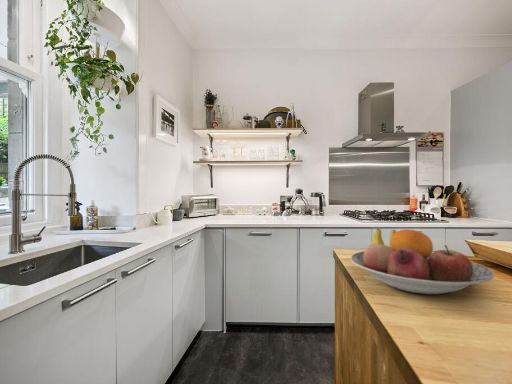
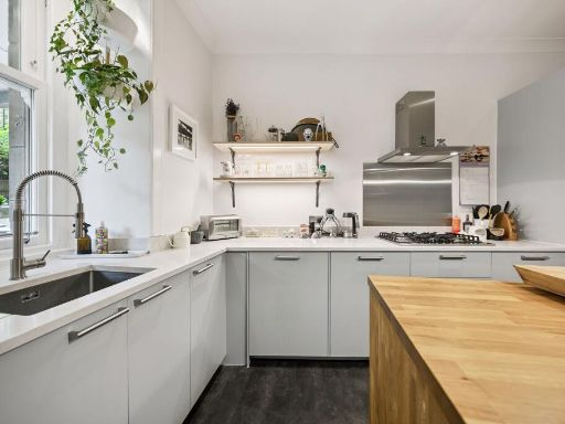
- fruit bowl [350,228,495,295]
